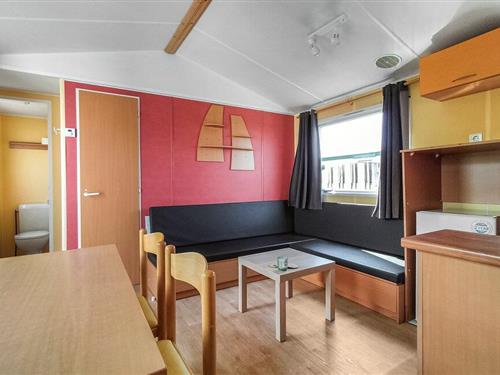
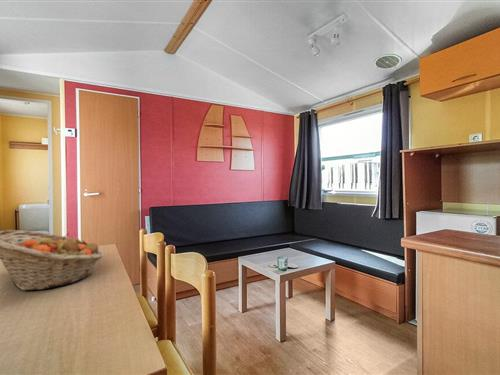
+ fruit basket [0,229,104,292]
